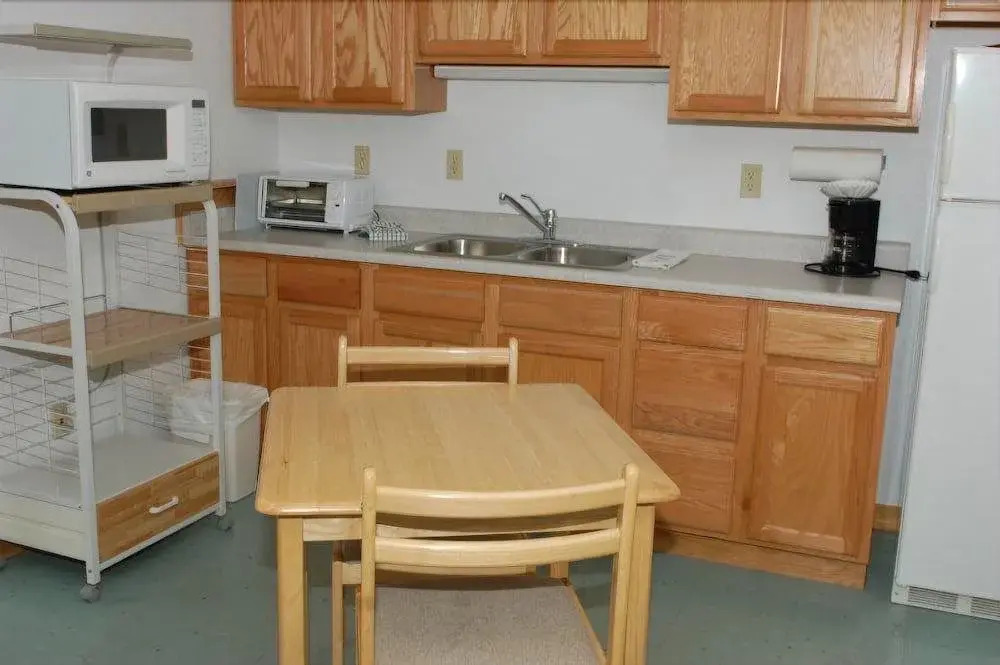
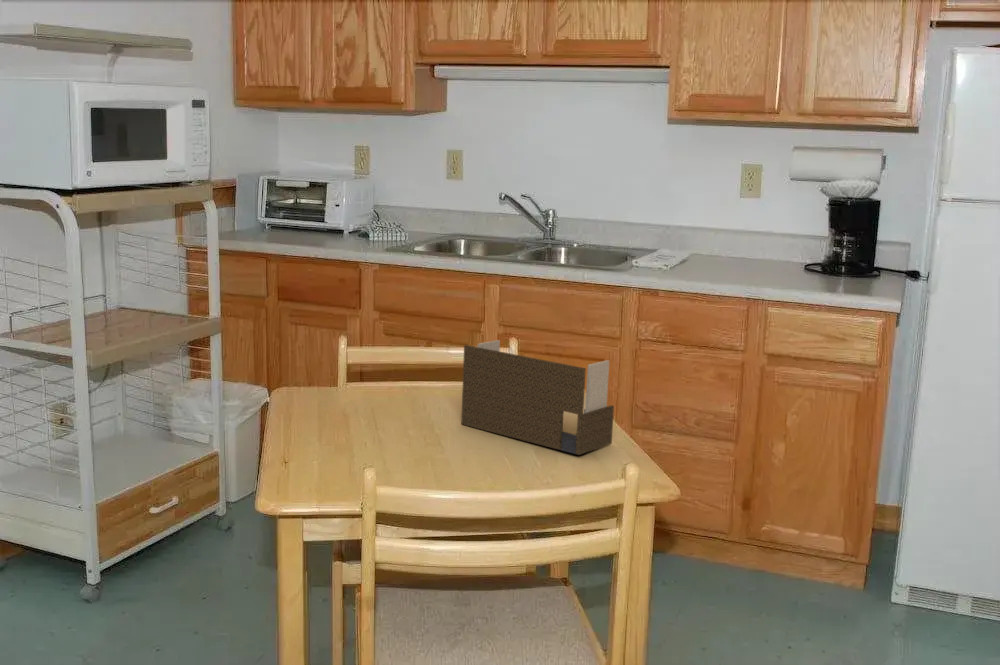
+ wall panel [460,339,615,456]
